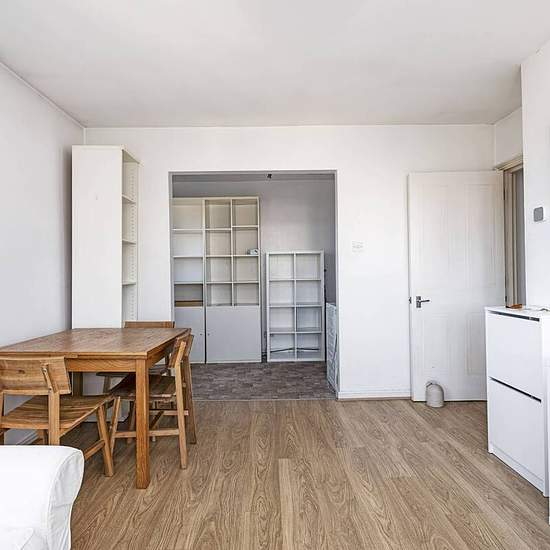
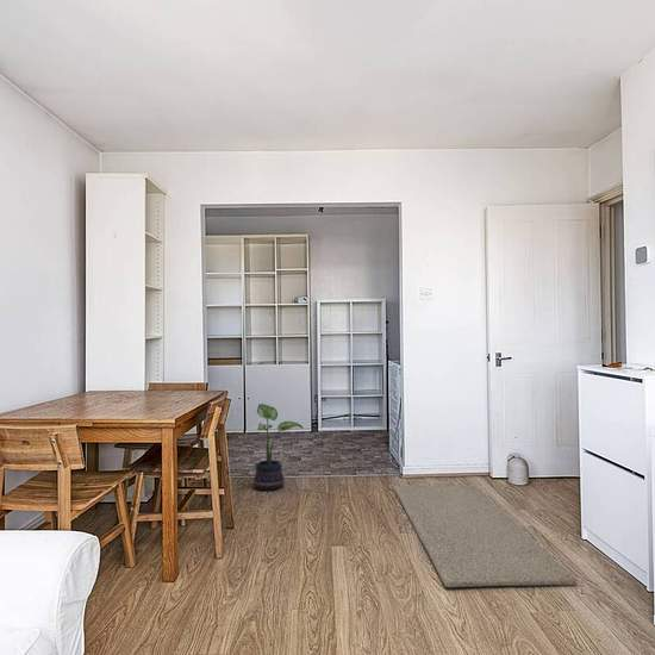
+ potted plant [245,403,304,492]
+ rug [393,484,578,588]
